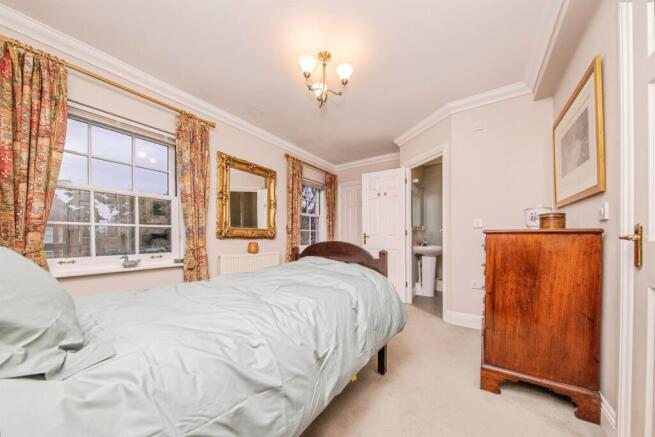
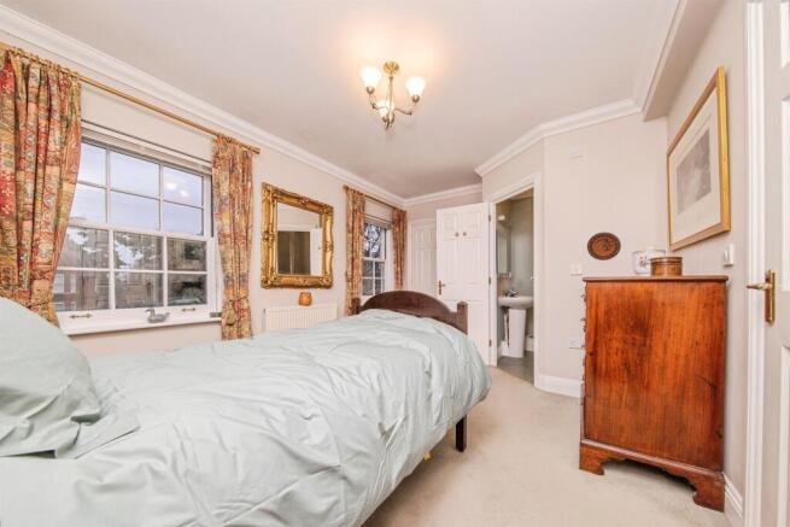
+ decorative plate [586,232,622,262]
